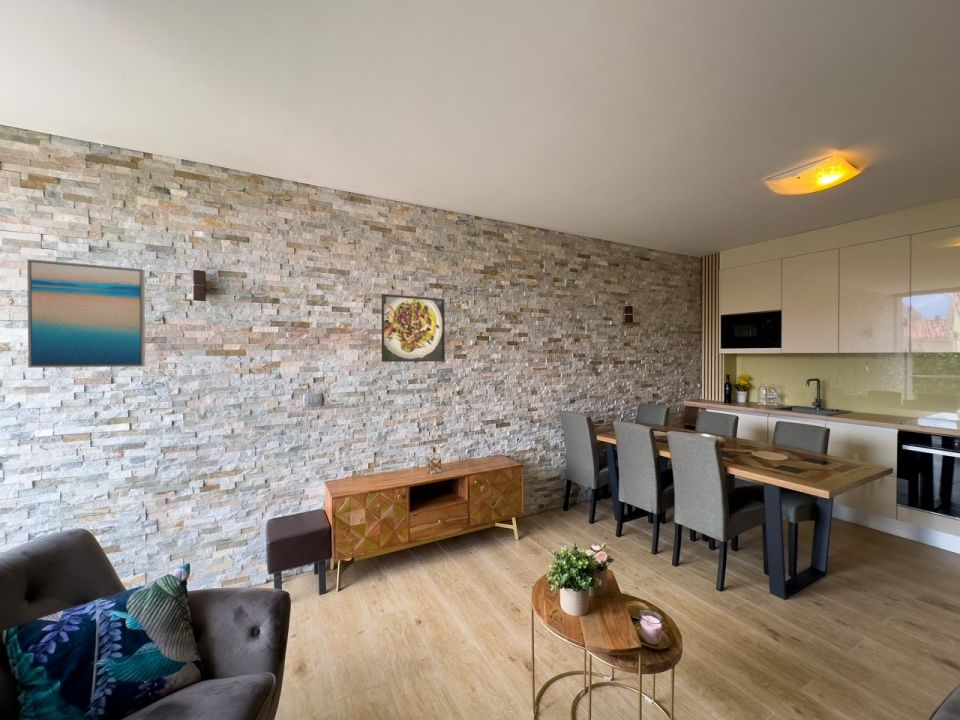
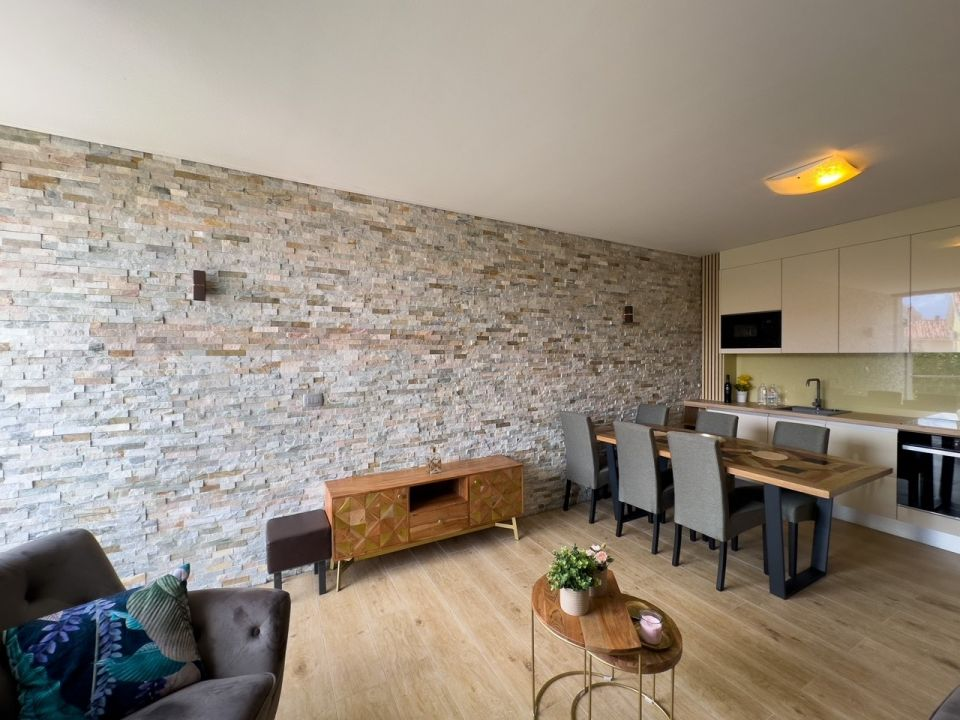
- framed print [381,293,446,363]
- wall art [26,258,146,369]
